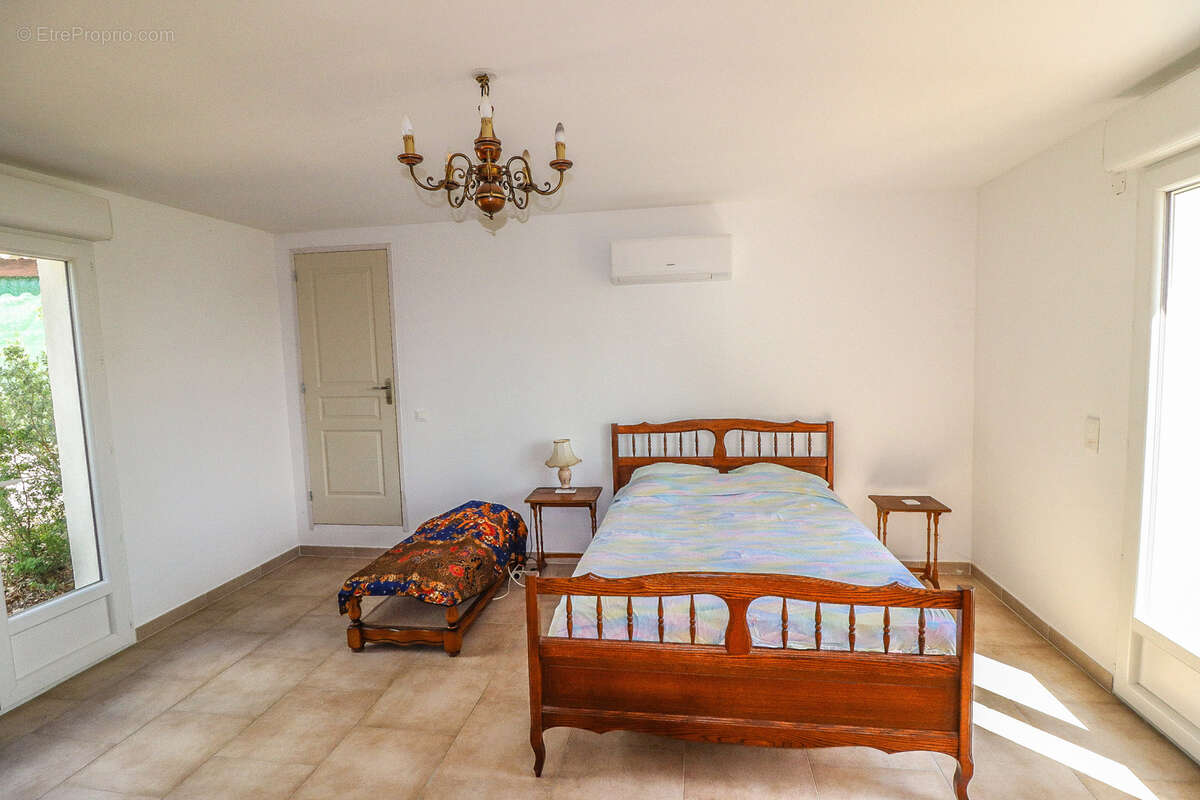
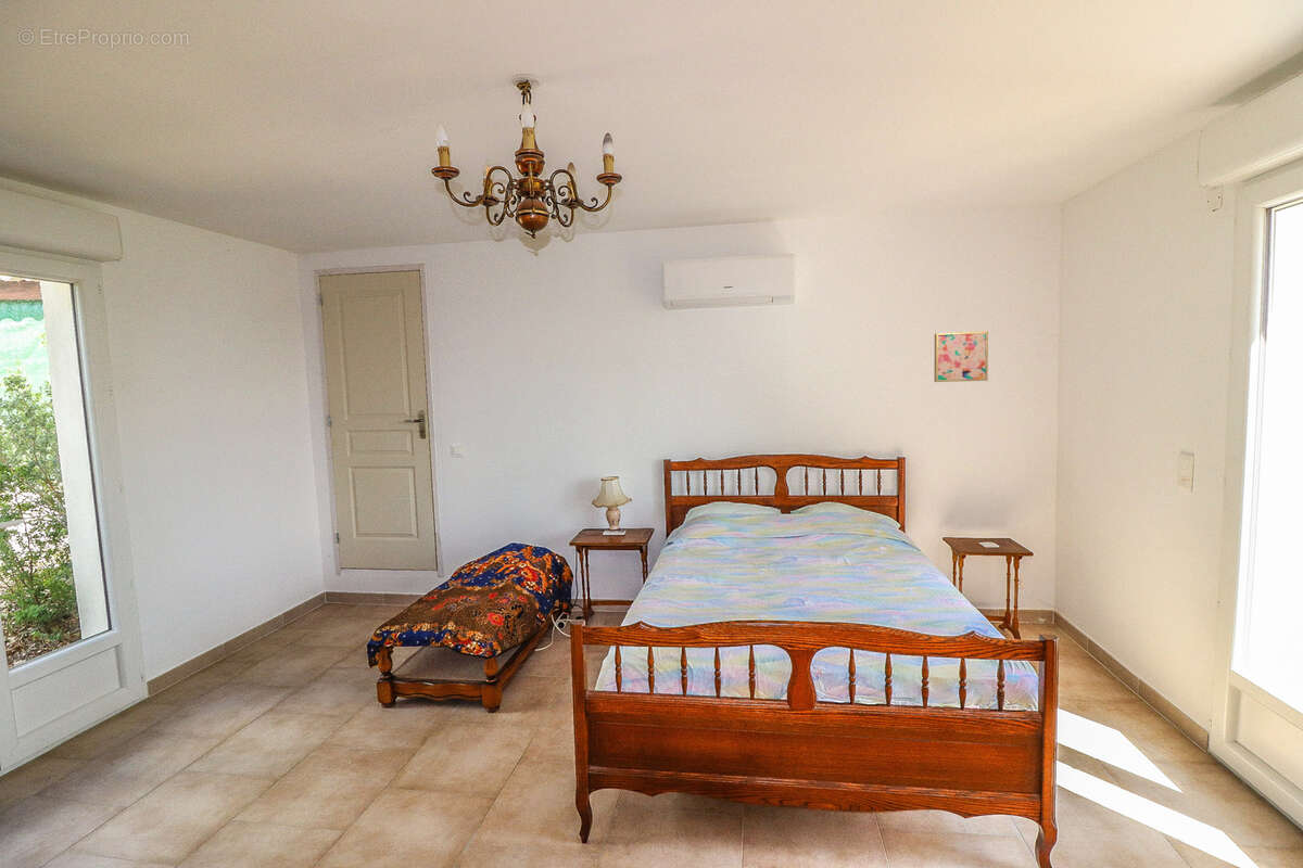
+ wall art [934,330,989,383]
